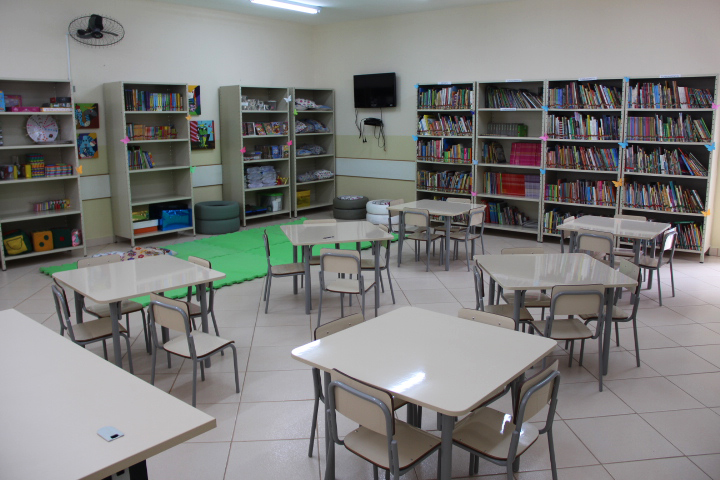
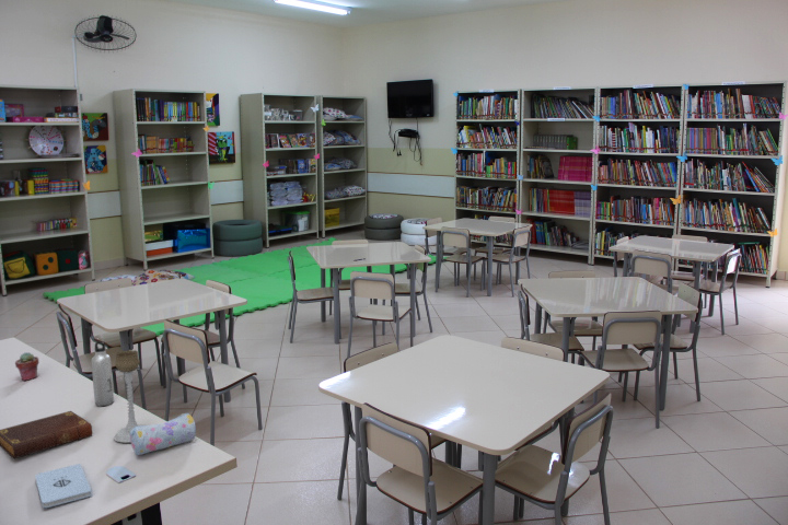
+ potted succulent [14,351,40,382]
+ candle holder [113,349,142,444]
+ pencil case [129,412,197,457]
+ book [0,410,93,459]
+ water bottle [91,340,115,407]
+ notepad [34,463,93,509]
